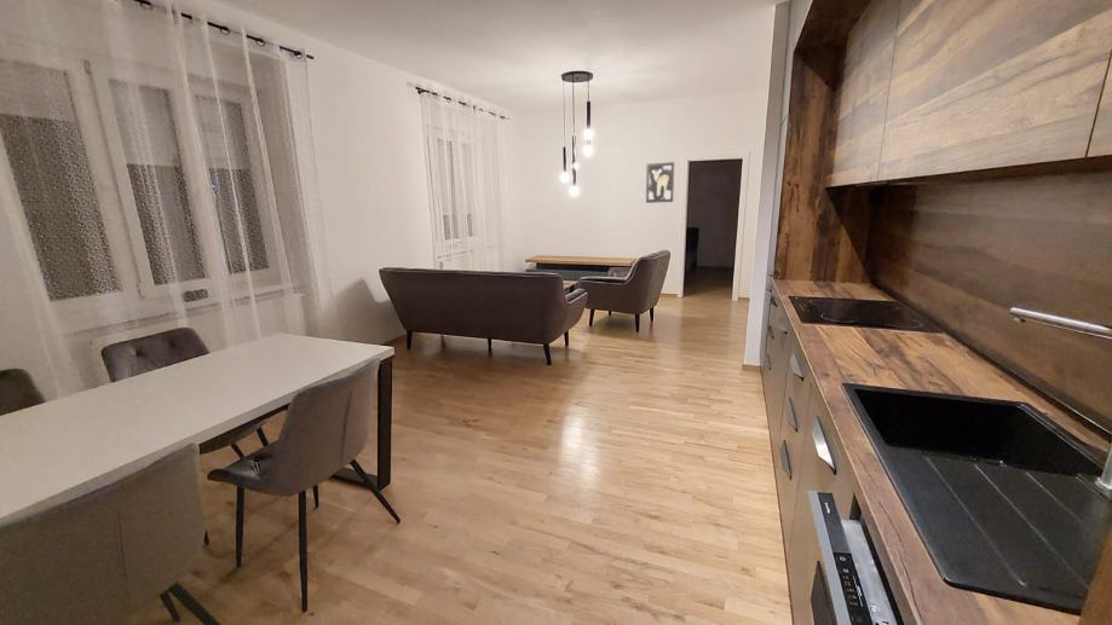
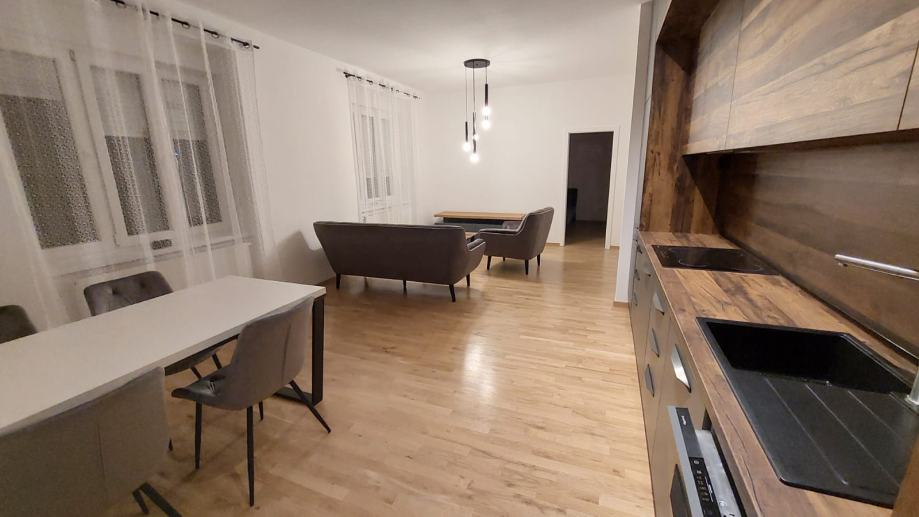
- wall art [645,161,675,204]
